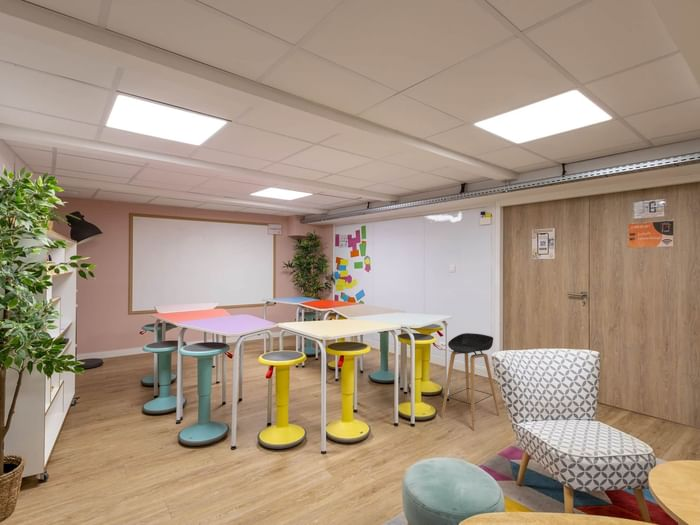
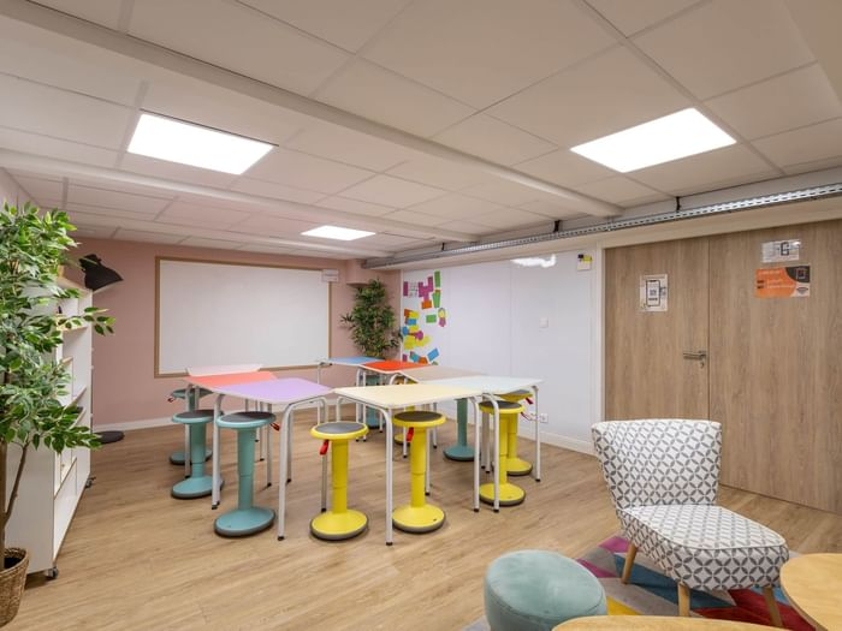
- stool [440,332,500,431]
